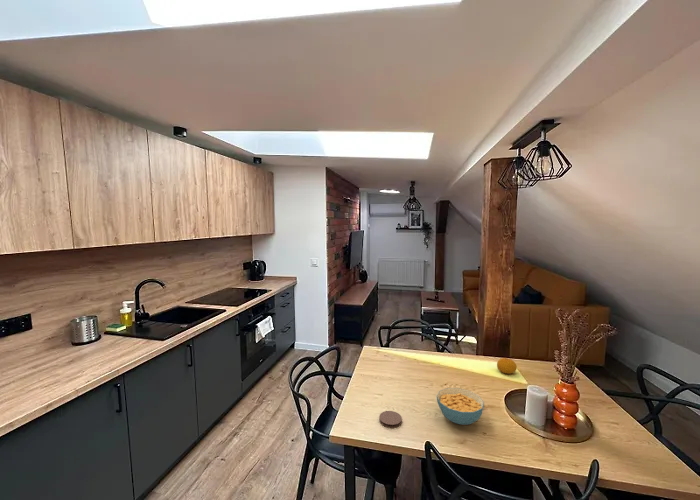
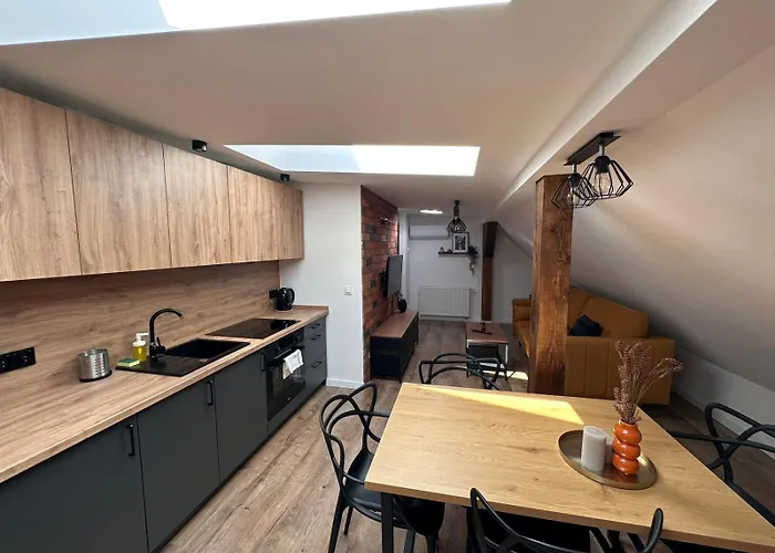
- cereal bowl [436,387,485,426]
- coaster [378,410,403,429]
- fruit [496,357,518,375]
